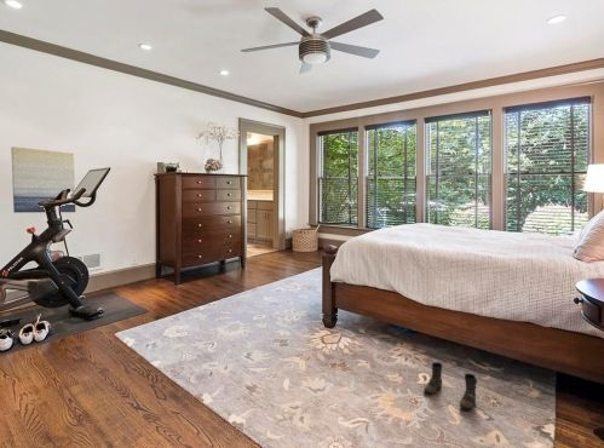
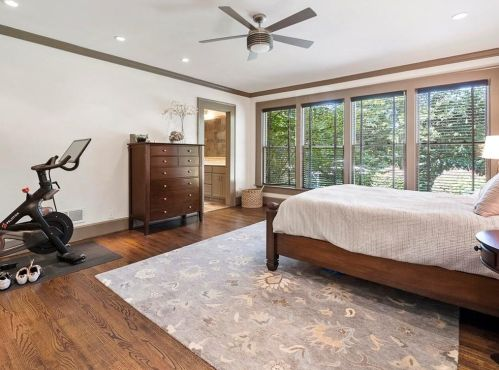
- wall art [10,145,76,214]
- boots [422,361,478,410]
